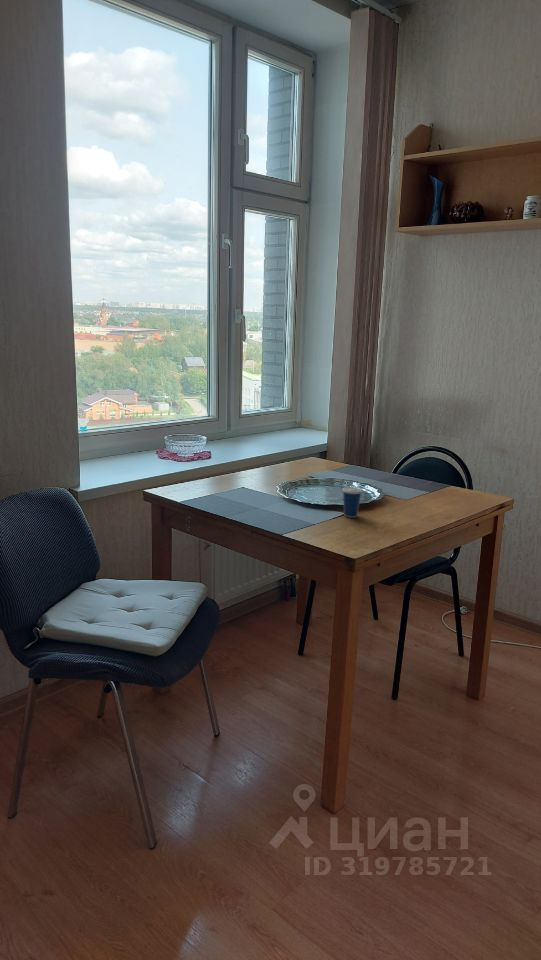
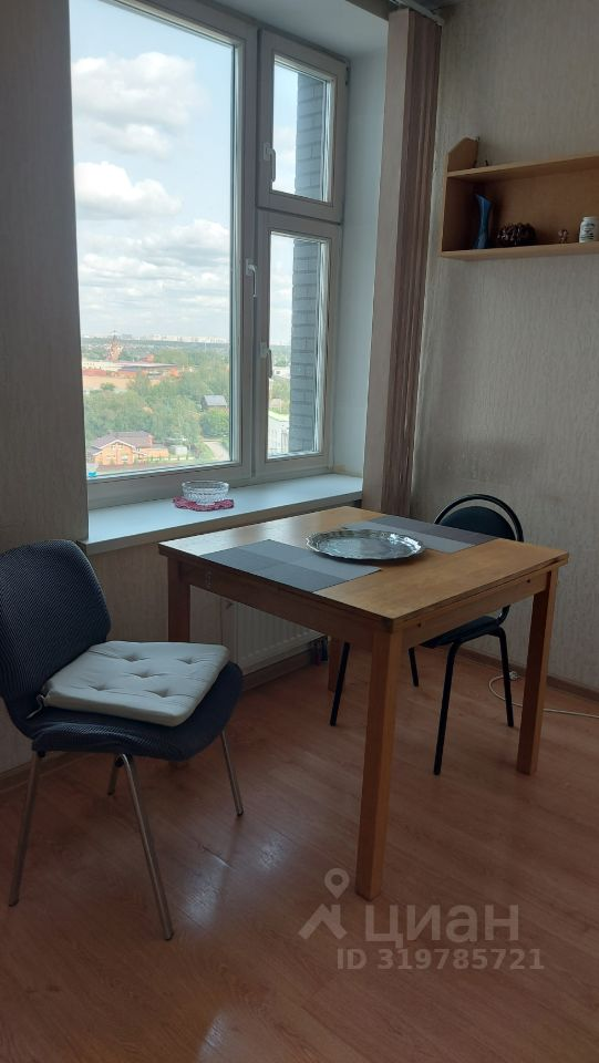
- cup [341,474,363,518]
